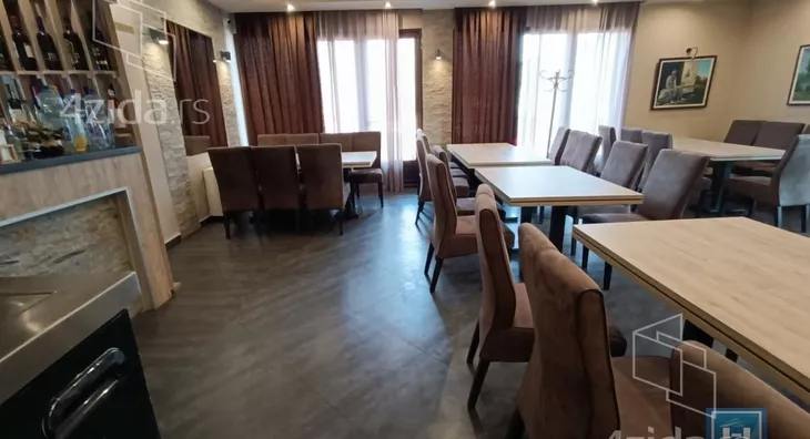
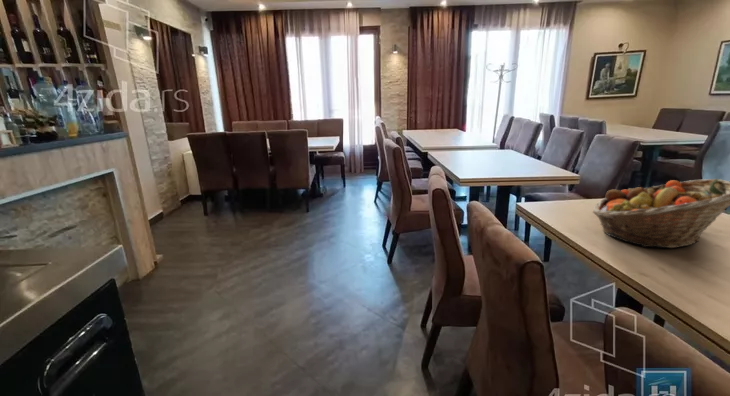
+ fruit basket [592,178,730,249]
